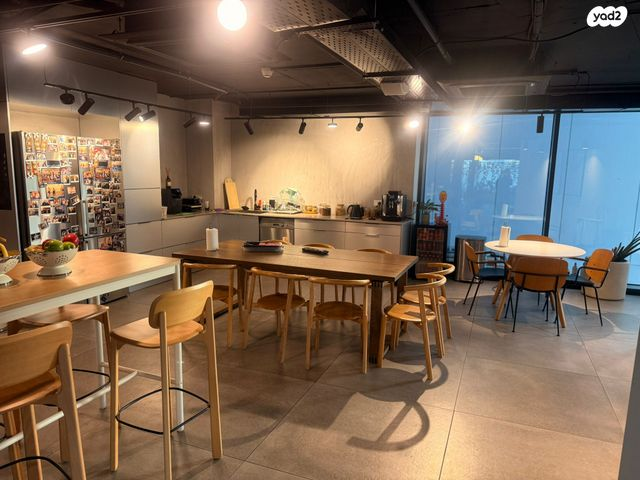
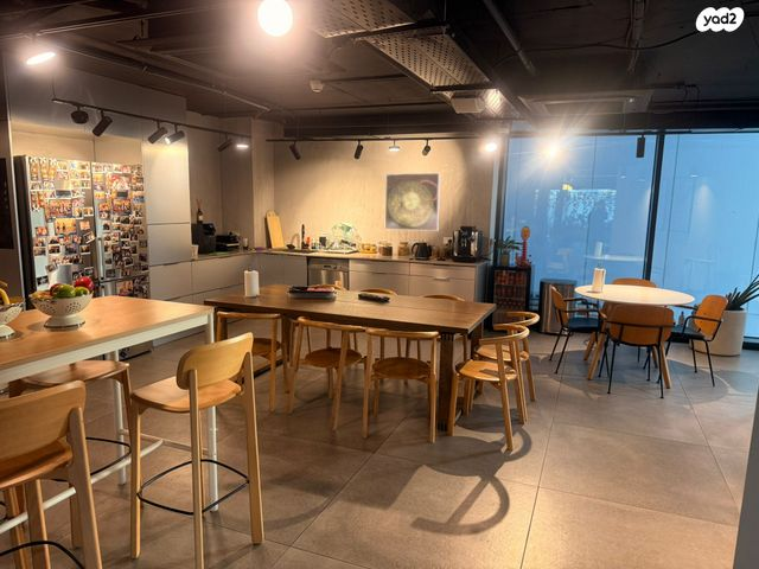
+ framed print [384,172,441,232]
